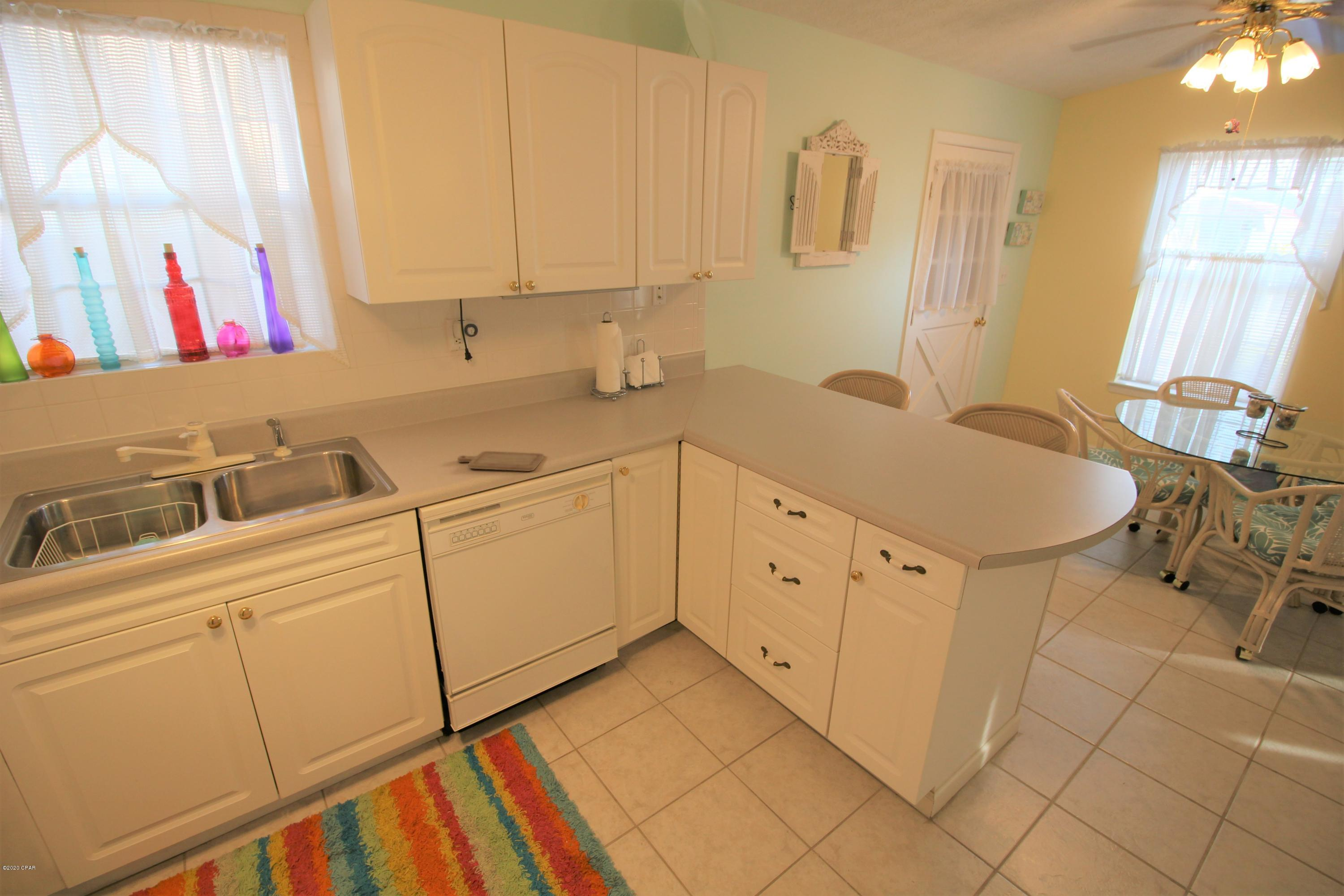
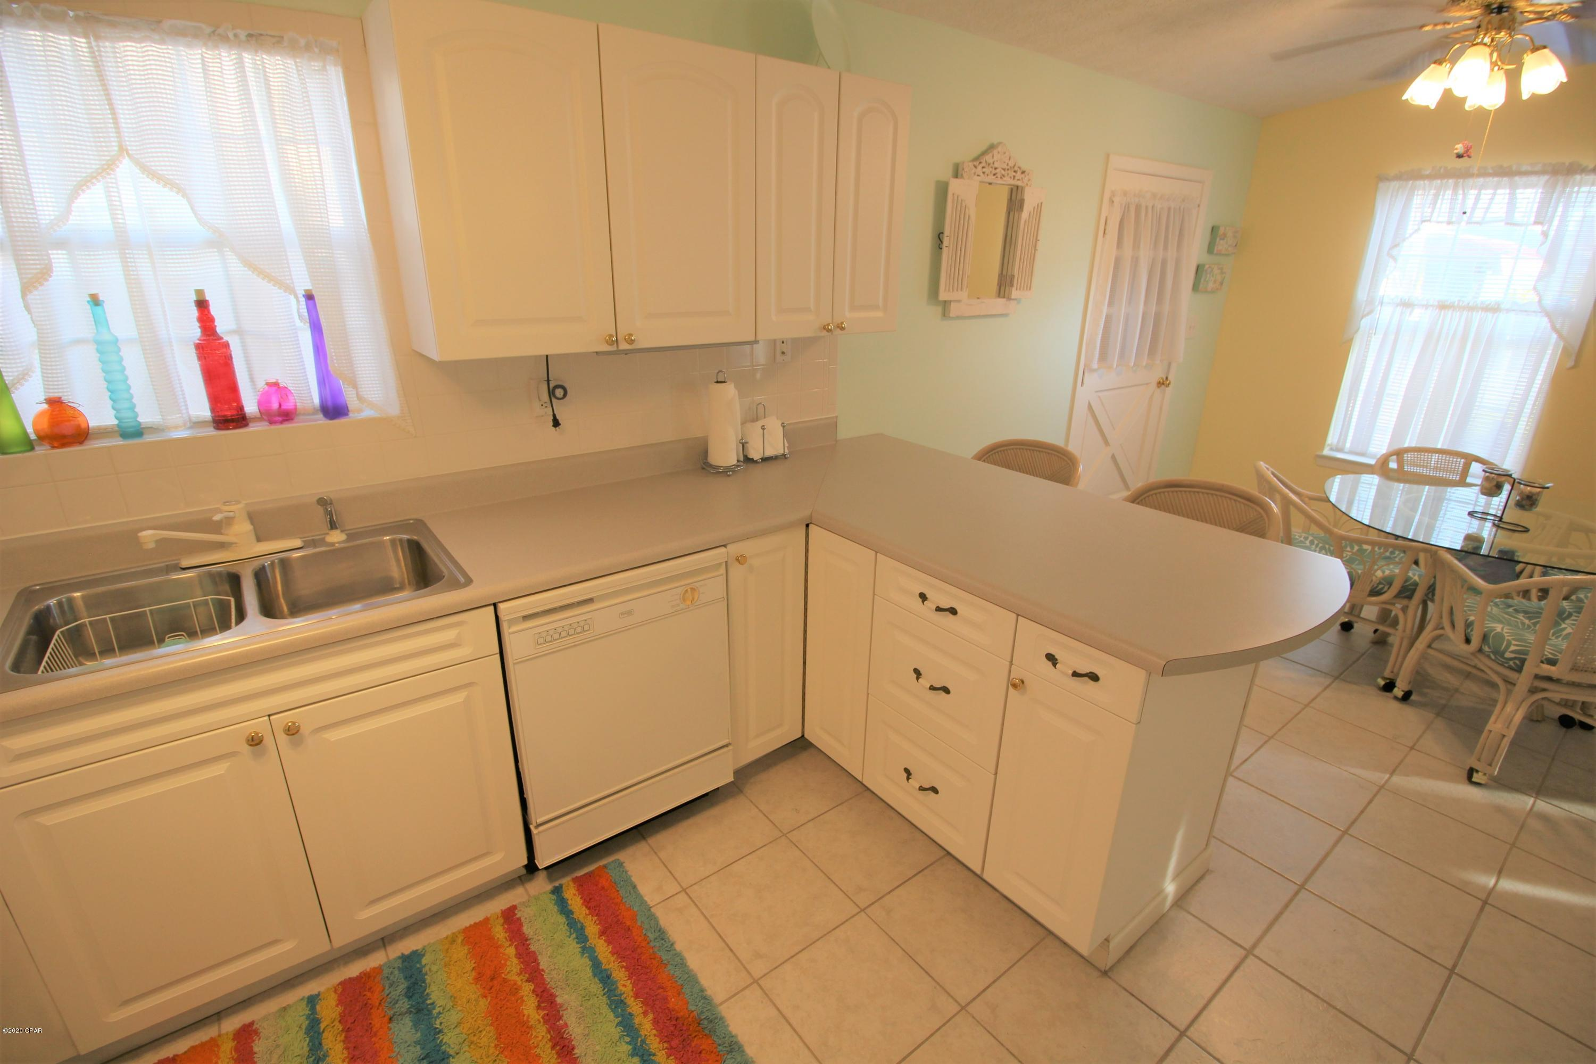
- chopping board [457,451,544,472]
